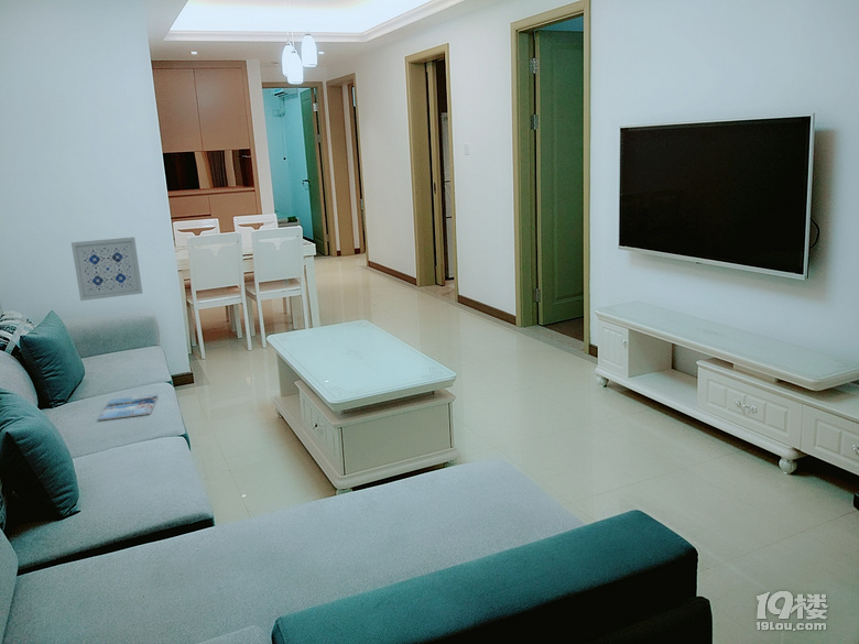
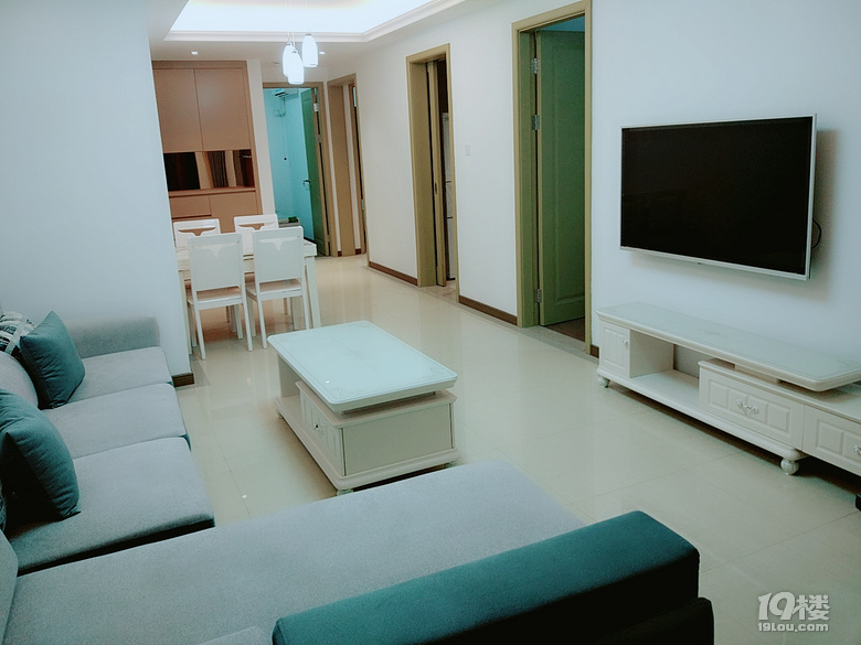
- magazine [97,393,159,422]
- wall art [70,236,143,302]
